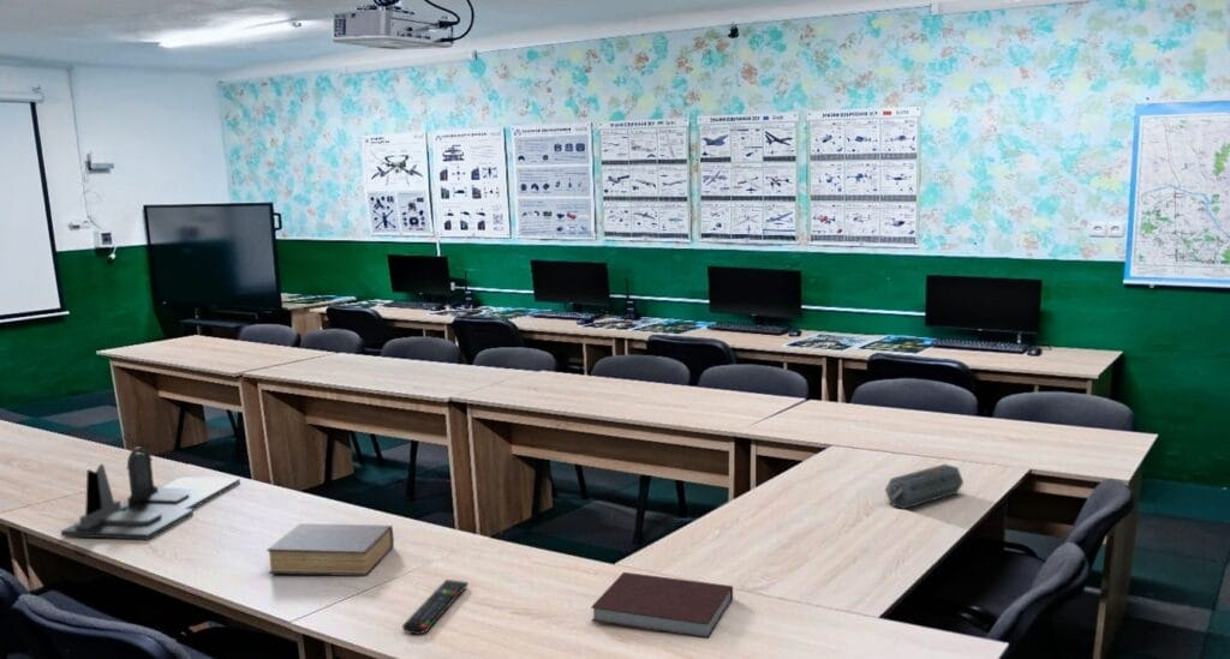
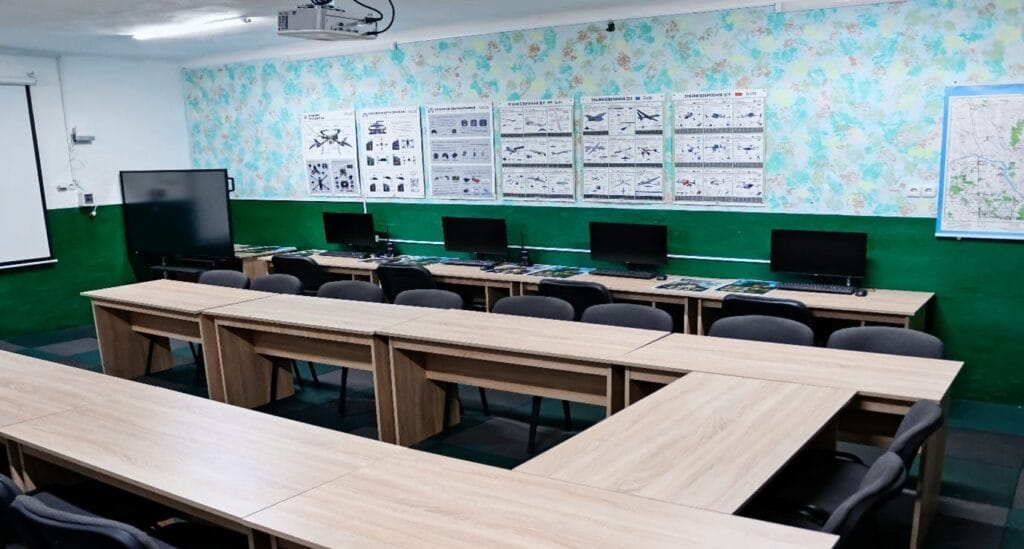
- speaker [884,463,965,510]
- desk organizer [60,445,241,541]
- notebook [590,571,734,640]
- book [265,522,395,577]
- remote control [401,579,470,636]
